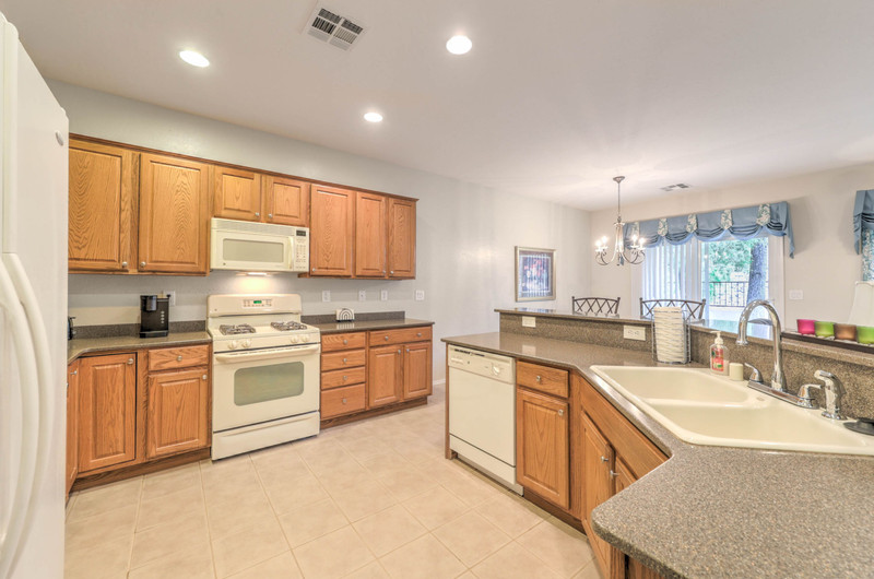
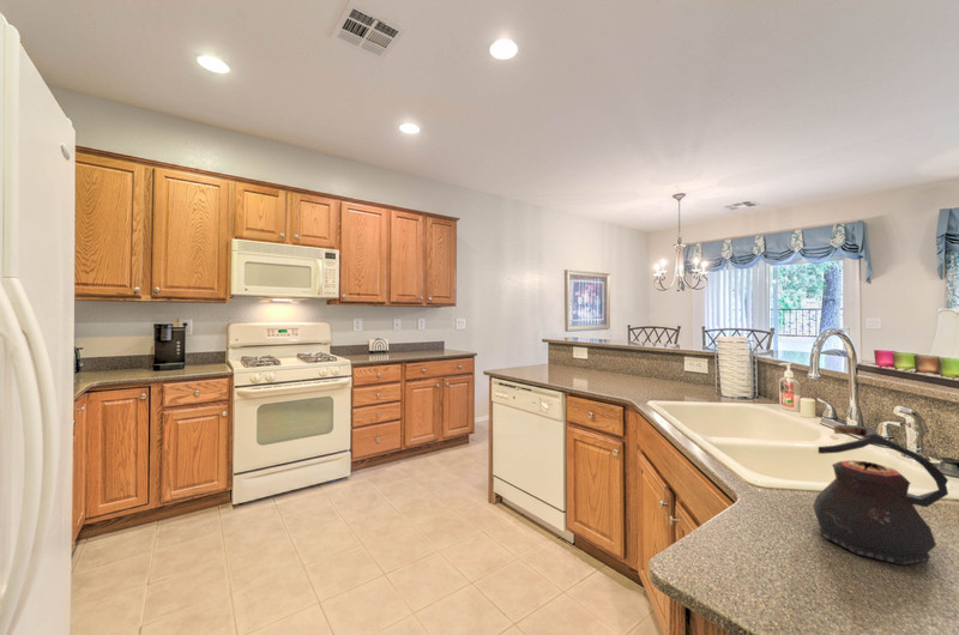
+ teapot [812,424,949,567]
